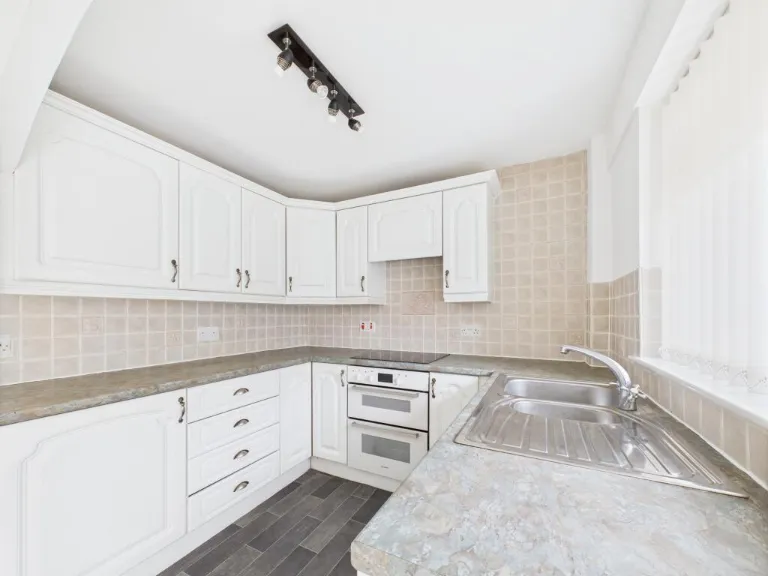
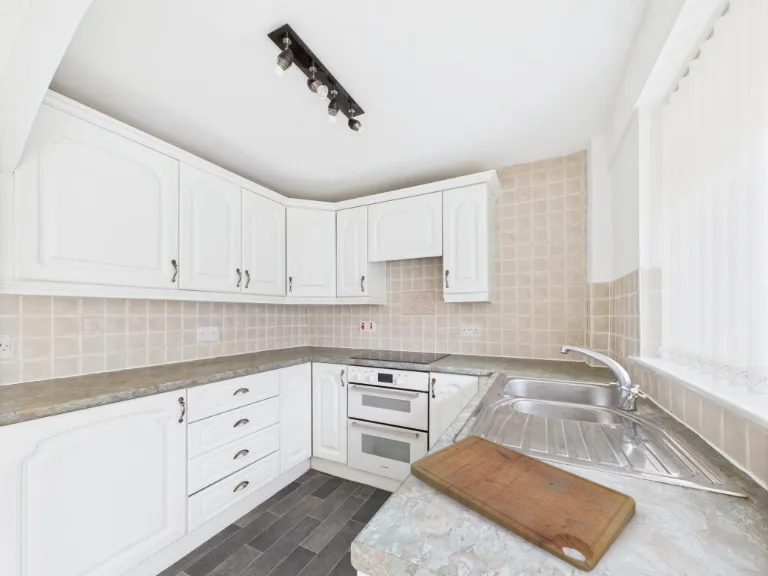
+ cutting board [409,434,637,573]
